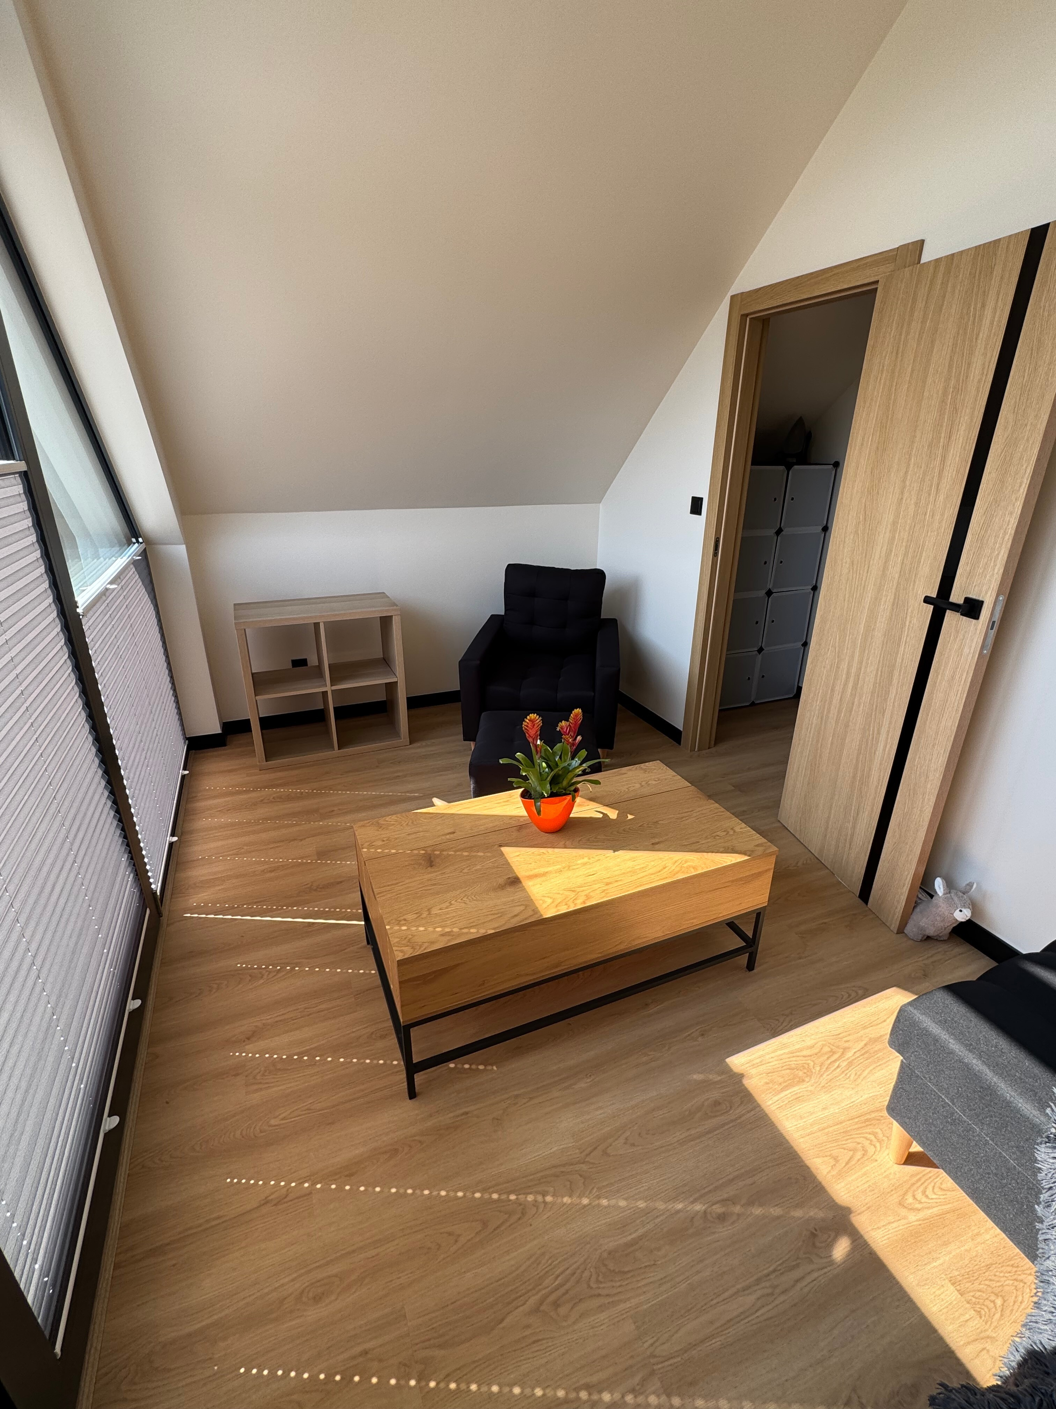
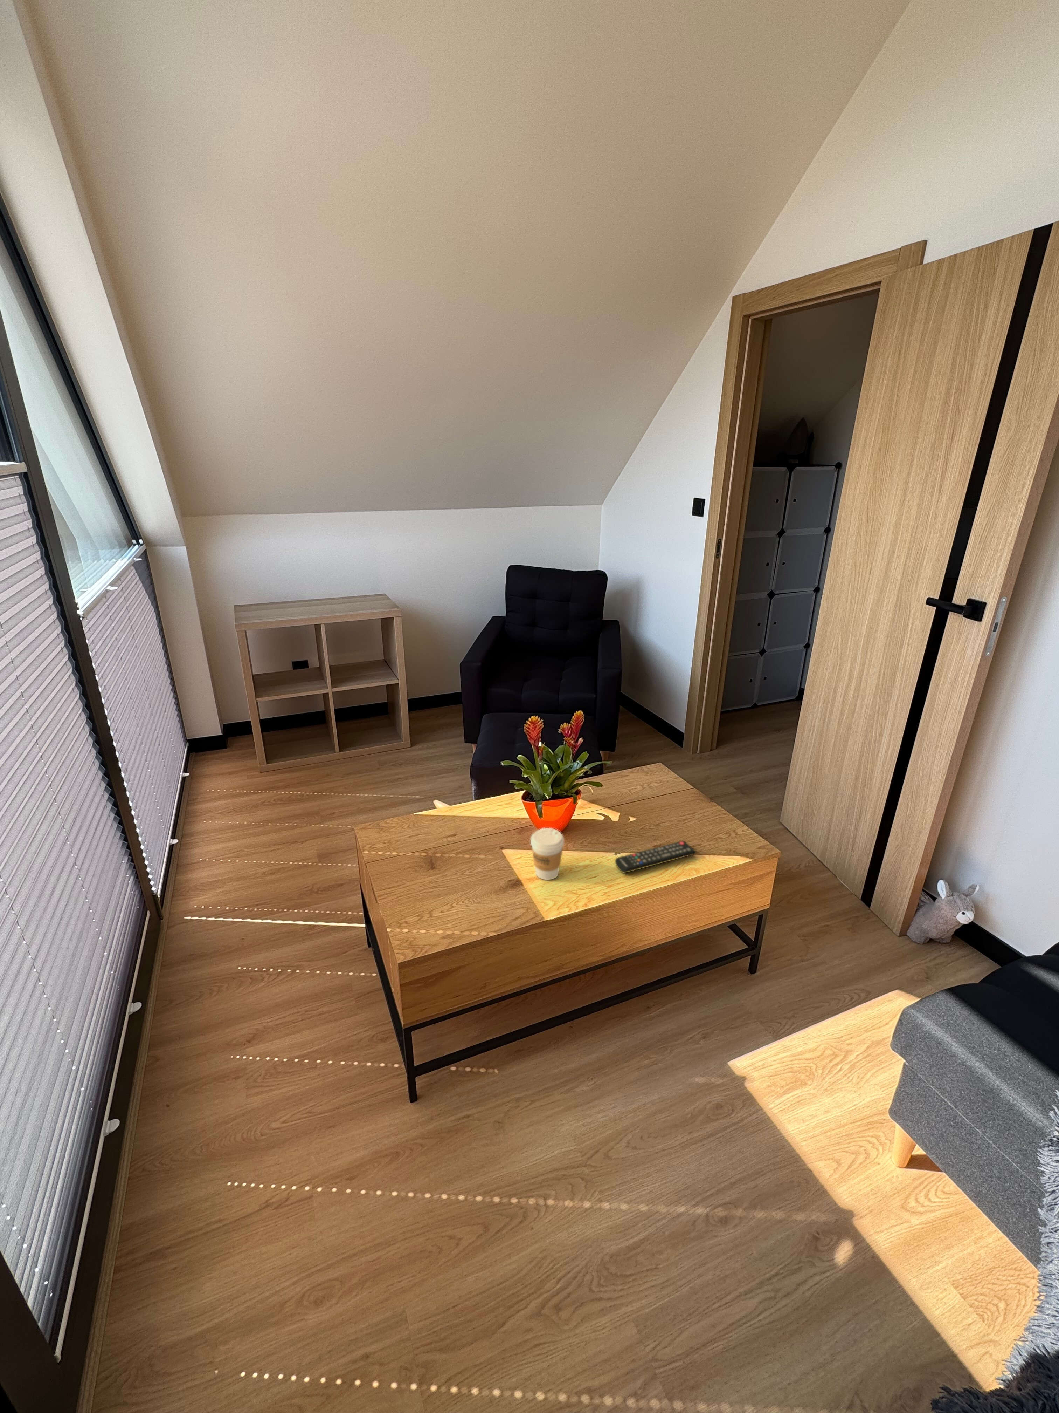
+ coffee cup [531,828,564,880]
+ remote control [614,840,696,873]
